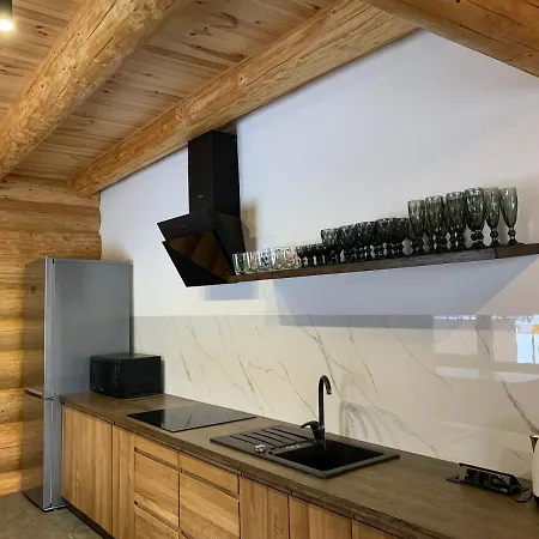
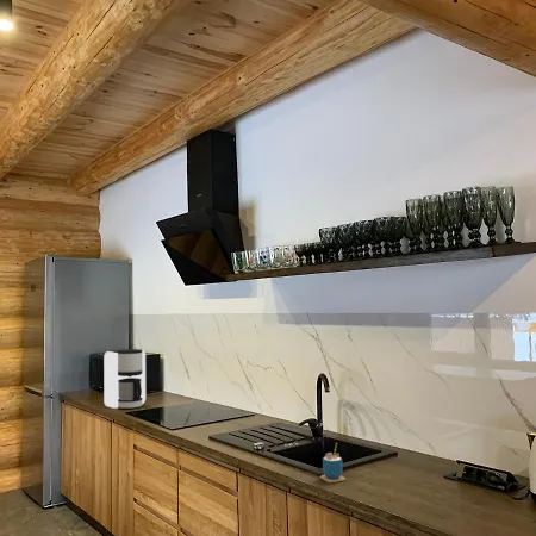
+ coffee maker [102,348,147,410]
+ cup [319,442,347,484]
